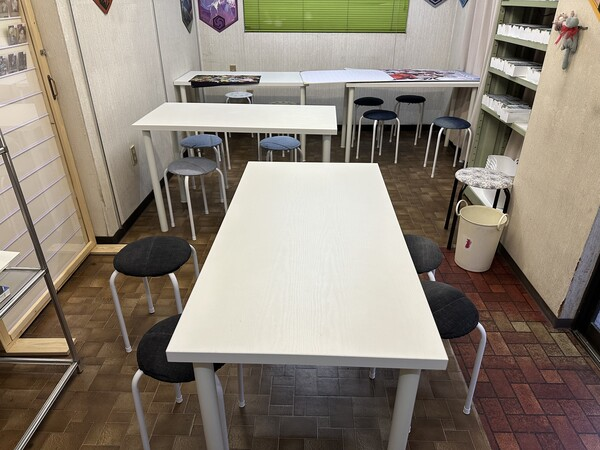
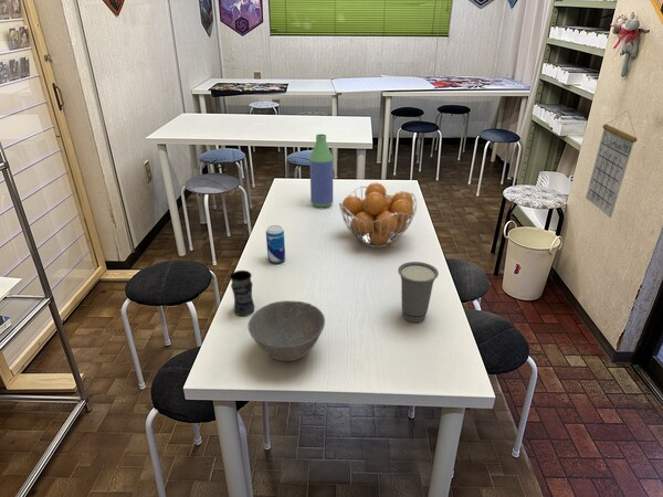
+ beverage can [265,224,286,264]
+ fruit basket [338,181,418,248]
+ bowl [248,299,326,362]
+ cup [397,261,440,324]
+ jar [229,269,255,317]
+ bottle [309,133,334,209]
+ calendar [585,109,638,219]
